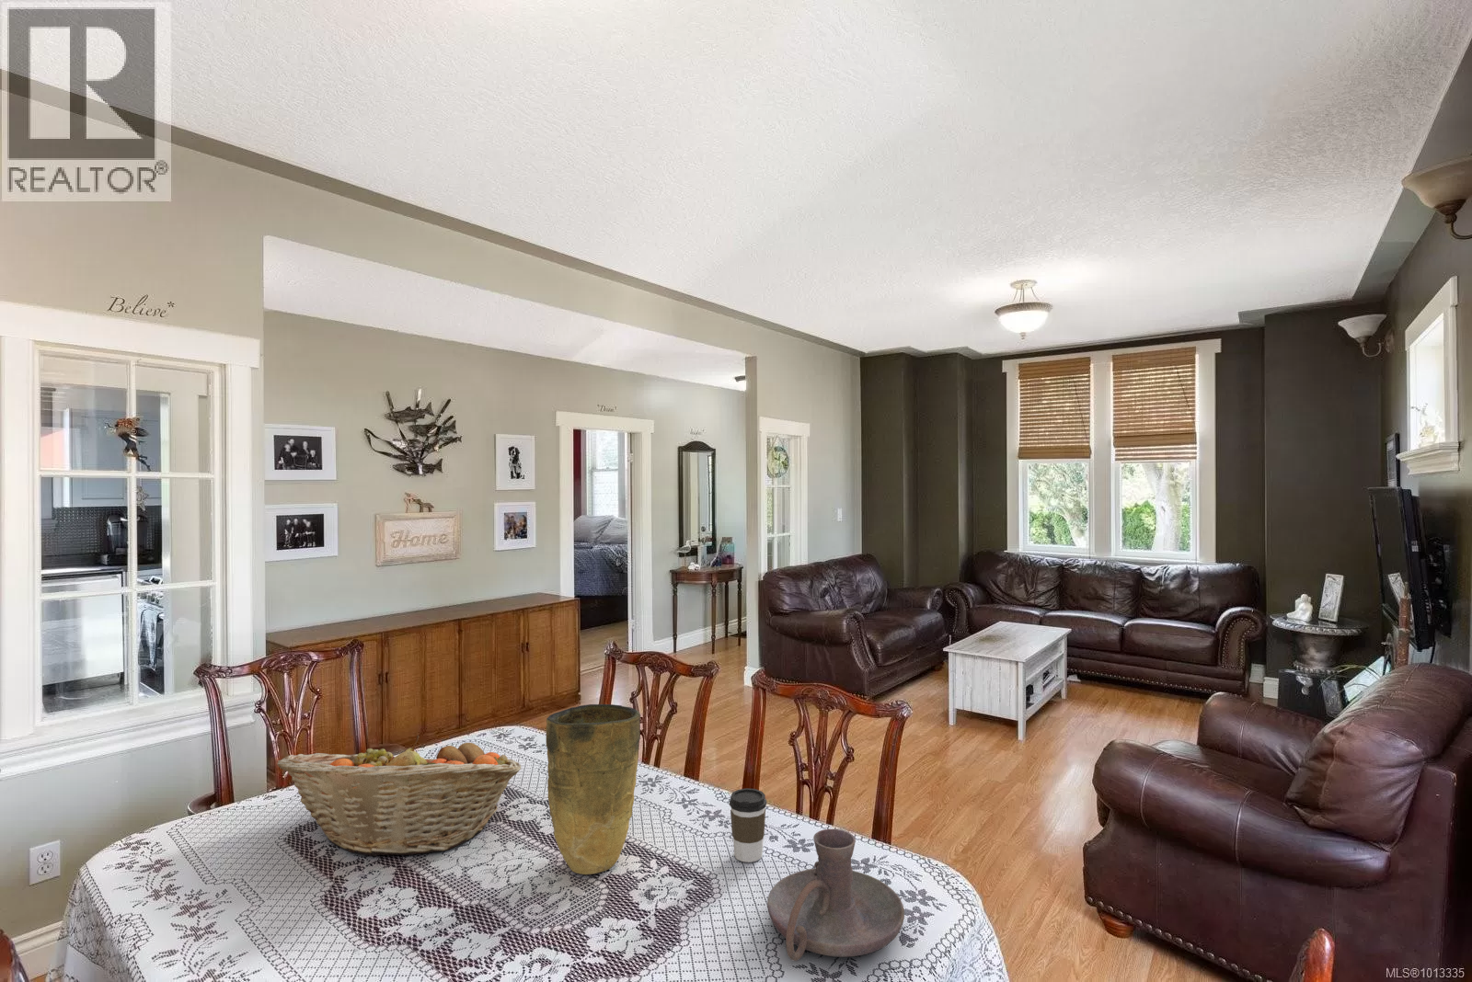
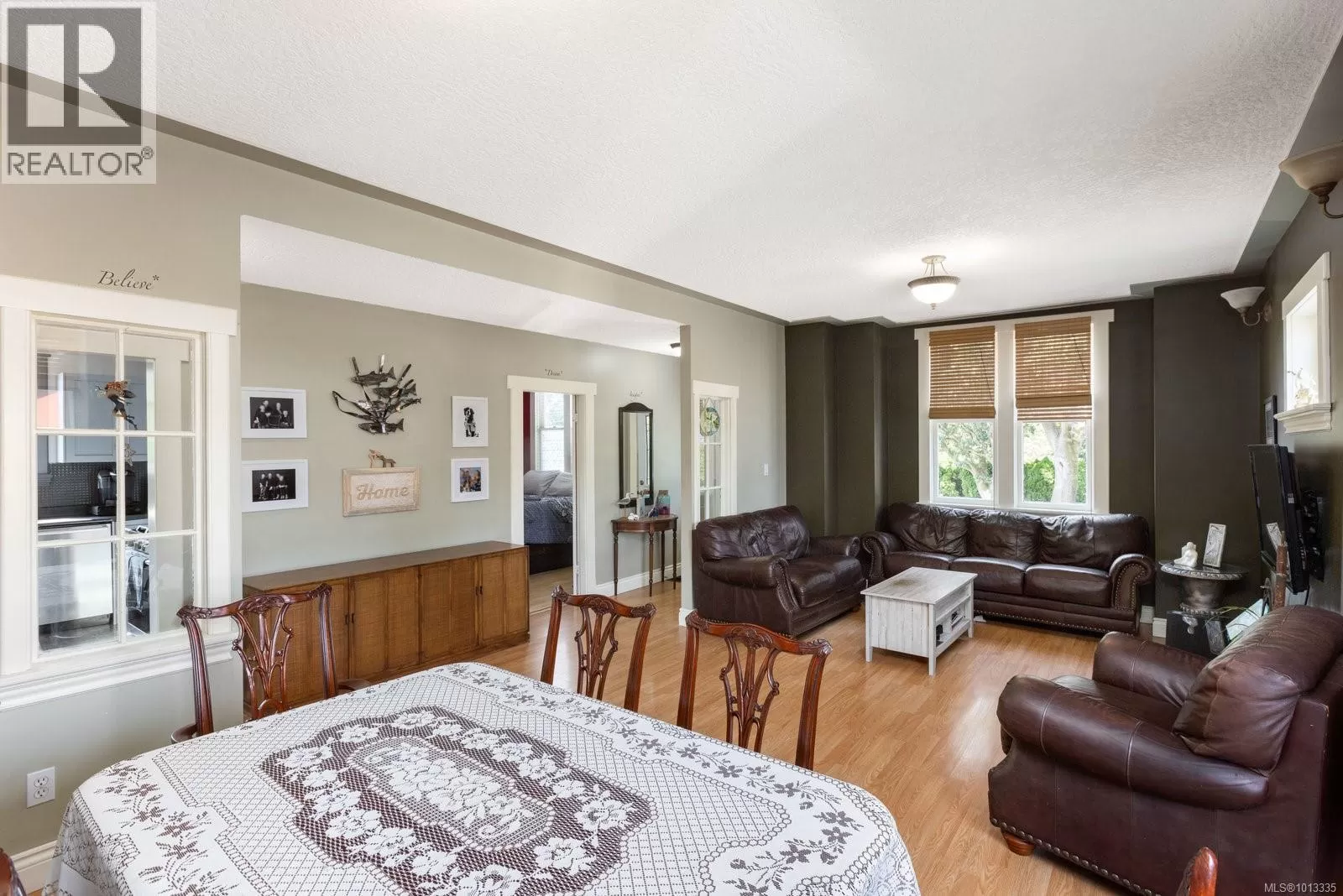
- candle holder [766,827,905,962]
- fruit basket [276,734,522,857]
- coffee cup [729,788,767,864]
- vase [546,704,641,876]
